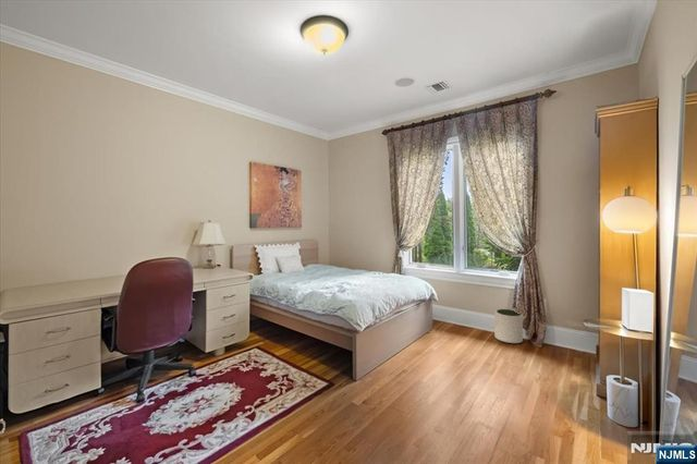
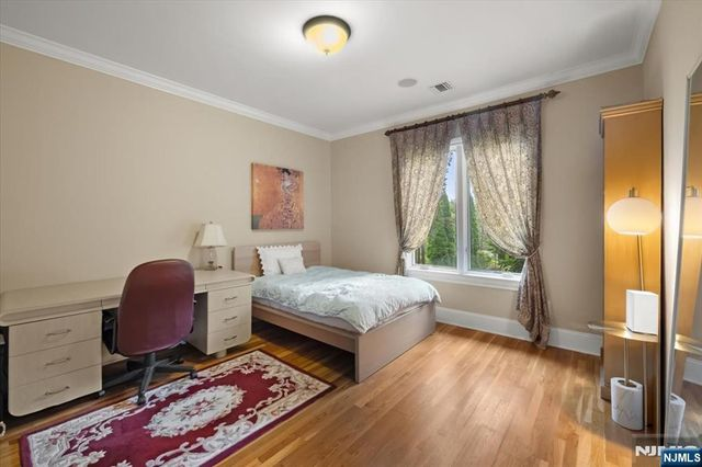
- plant pot [493,308,524,344]
